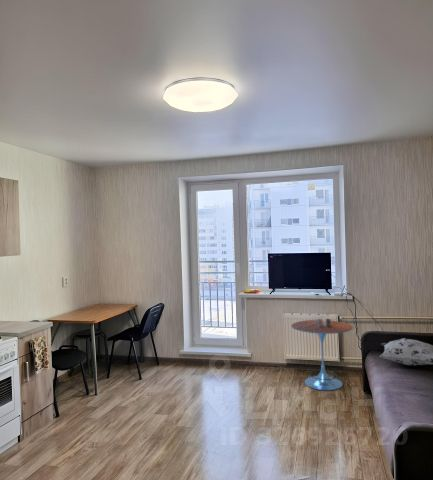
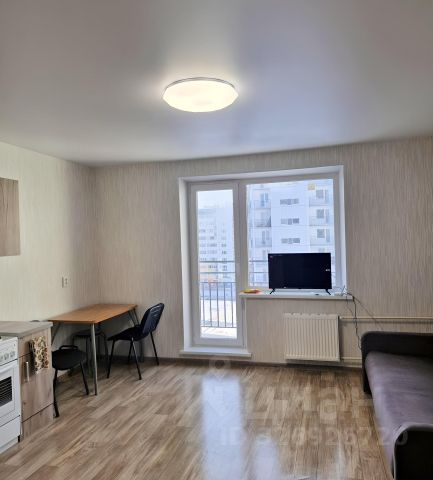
- decorative pillow [378,337,433,367]
- side table [290,316,354,391]
